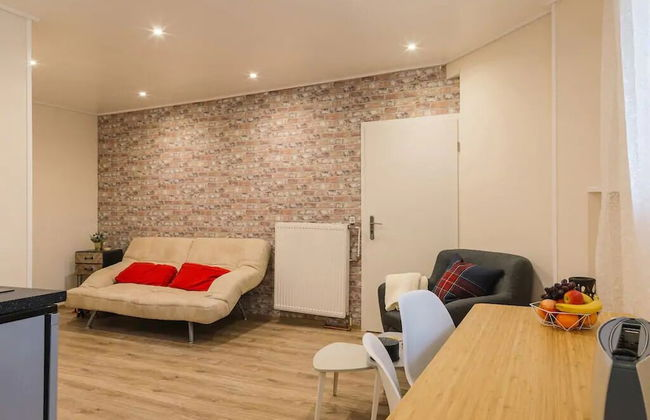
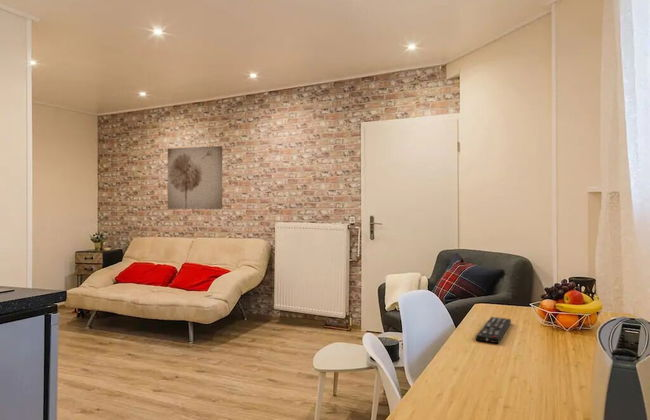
+ wall art [167,145,223,210]
+ remote control [475,316,512,344]
